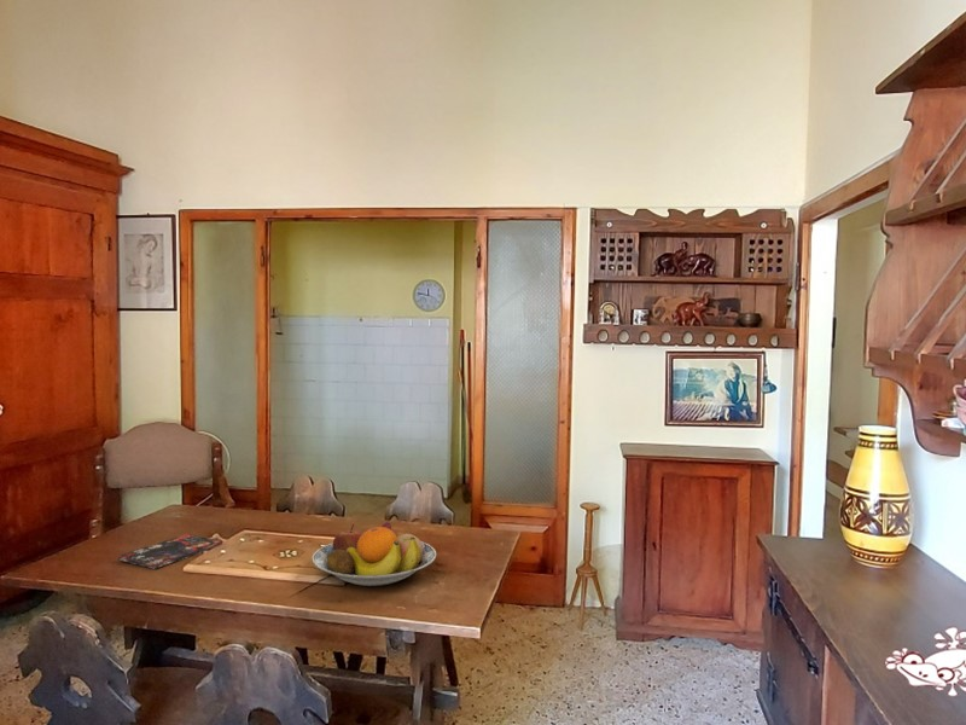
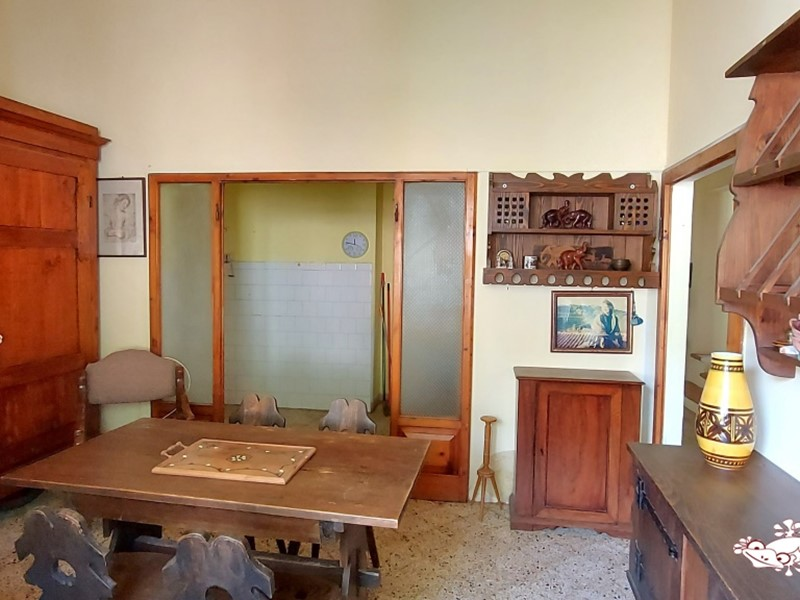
- fruit bowl [312,521,437,587]
- book [117,533,223,570]
